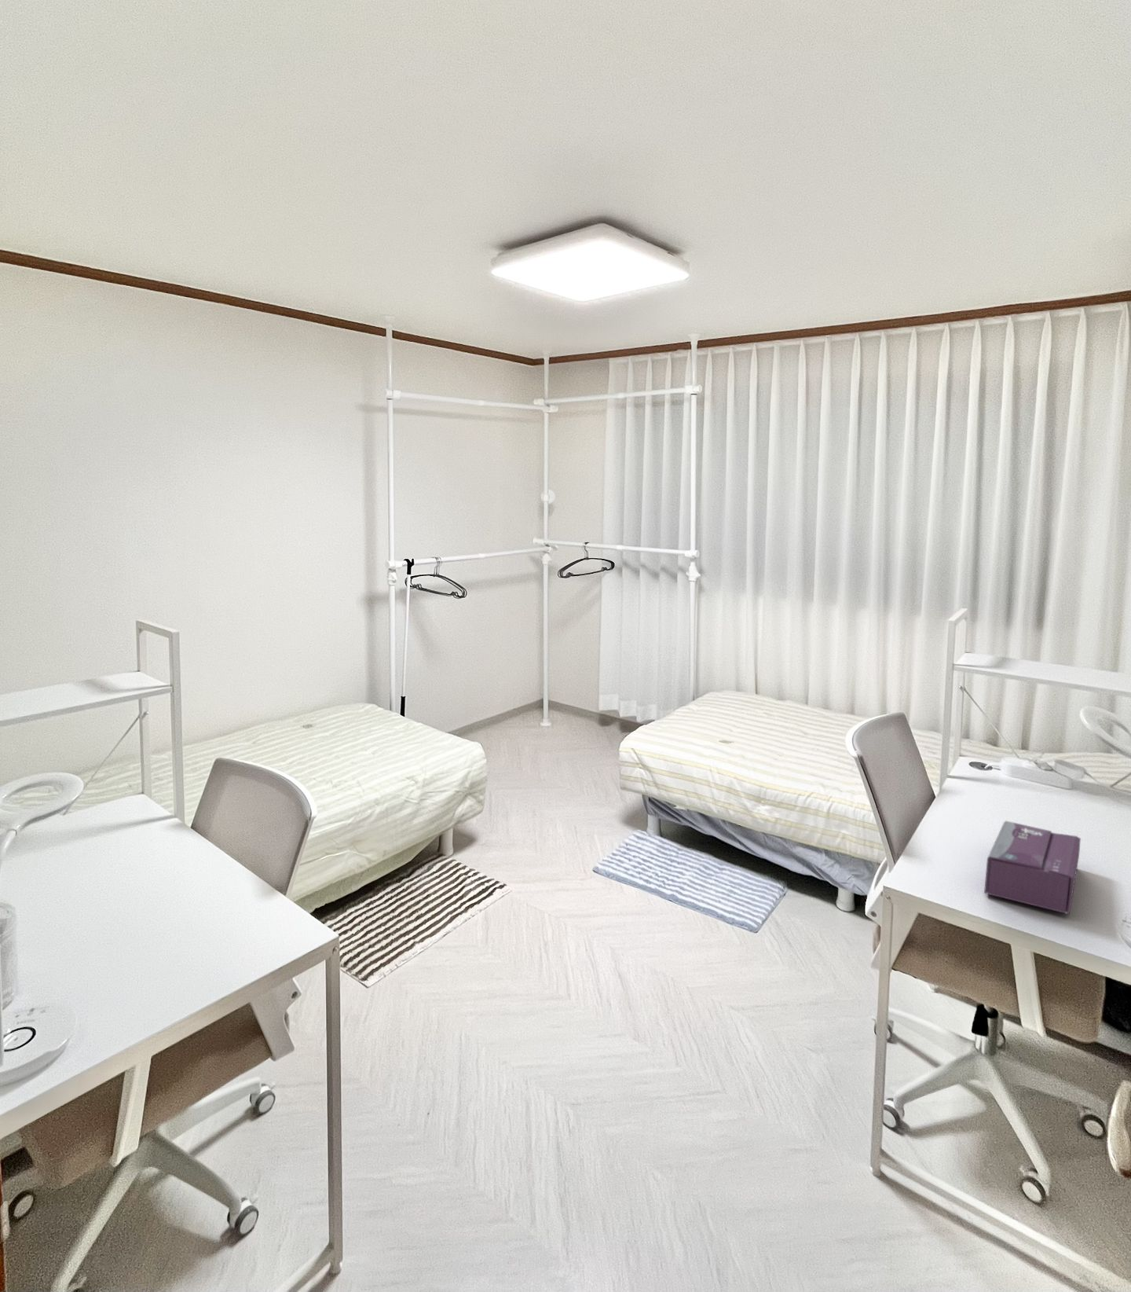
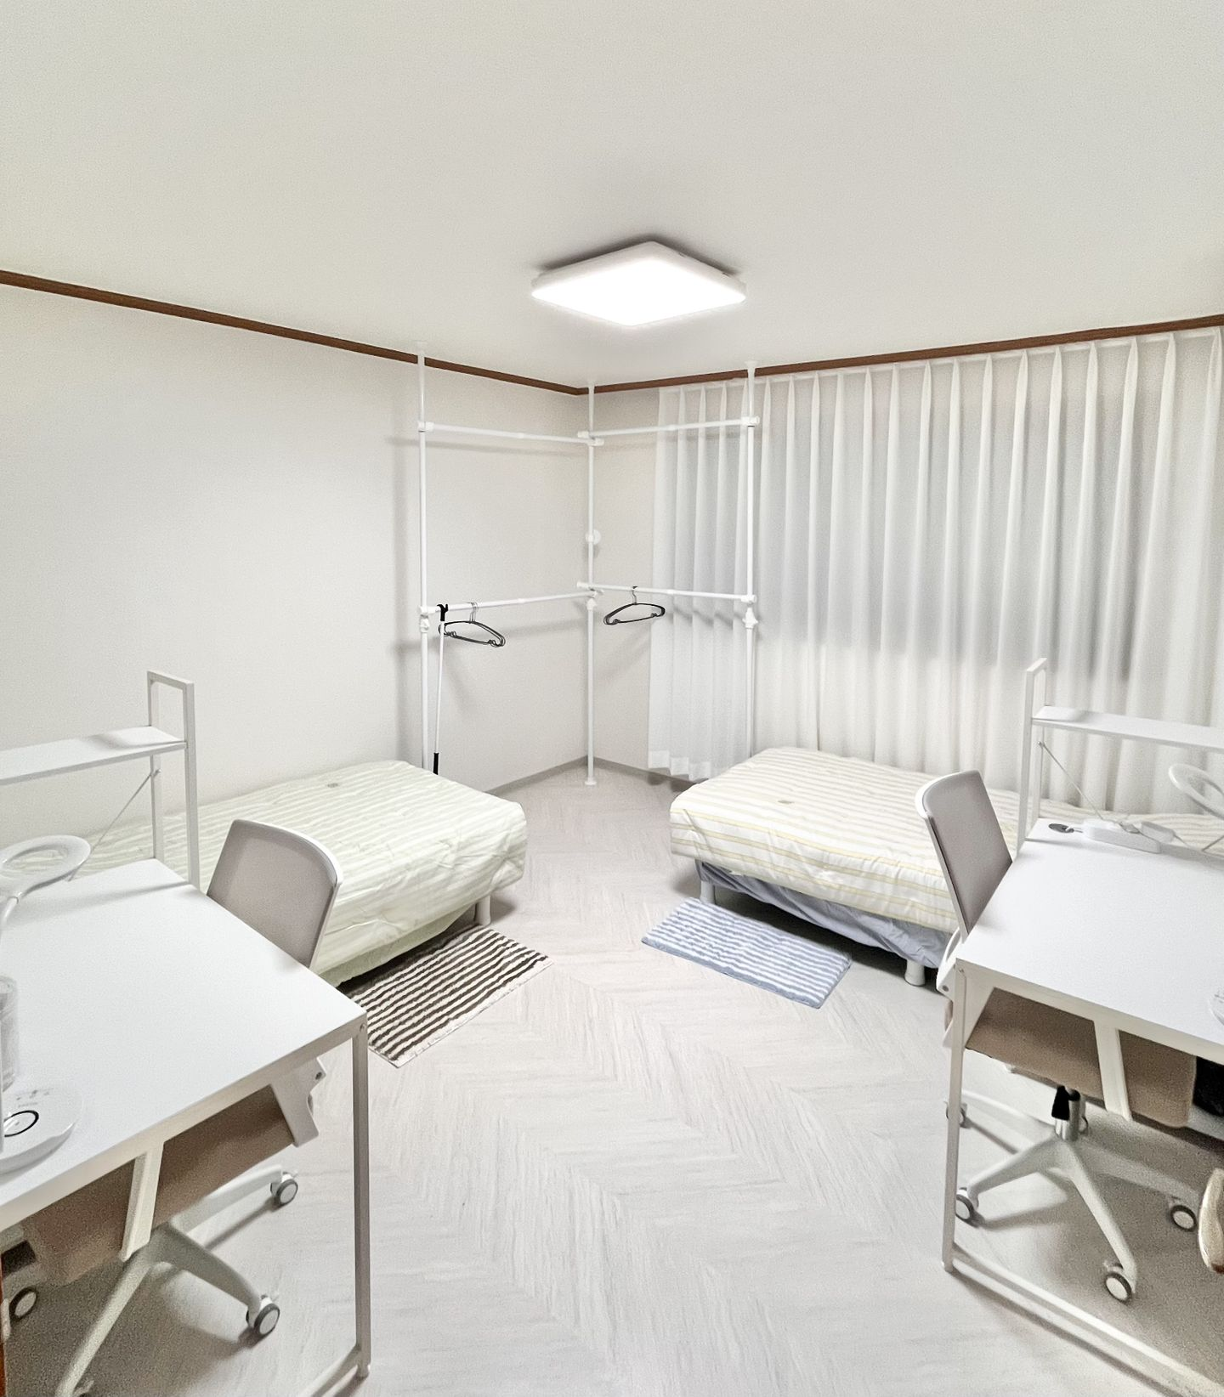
- tissue box [984,820,1082,915]
